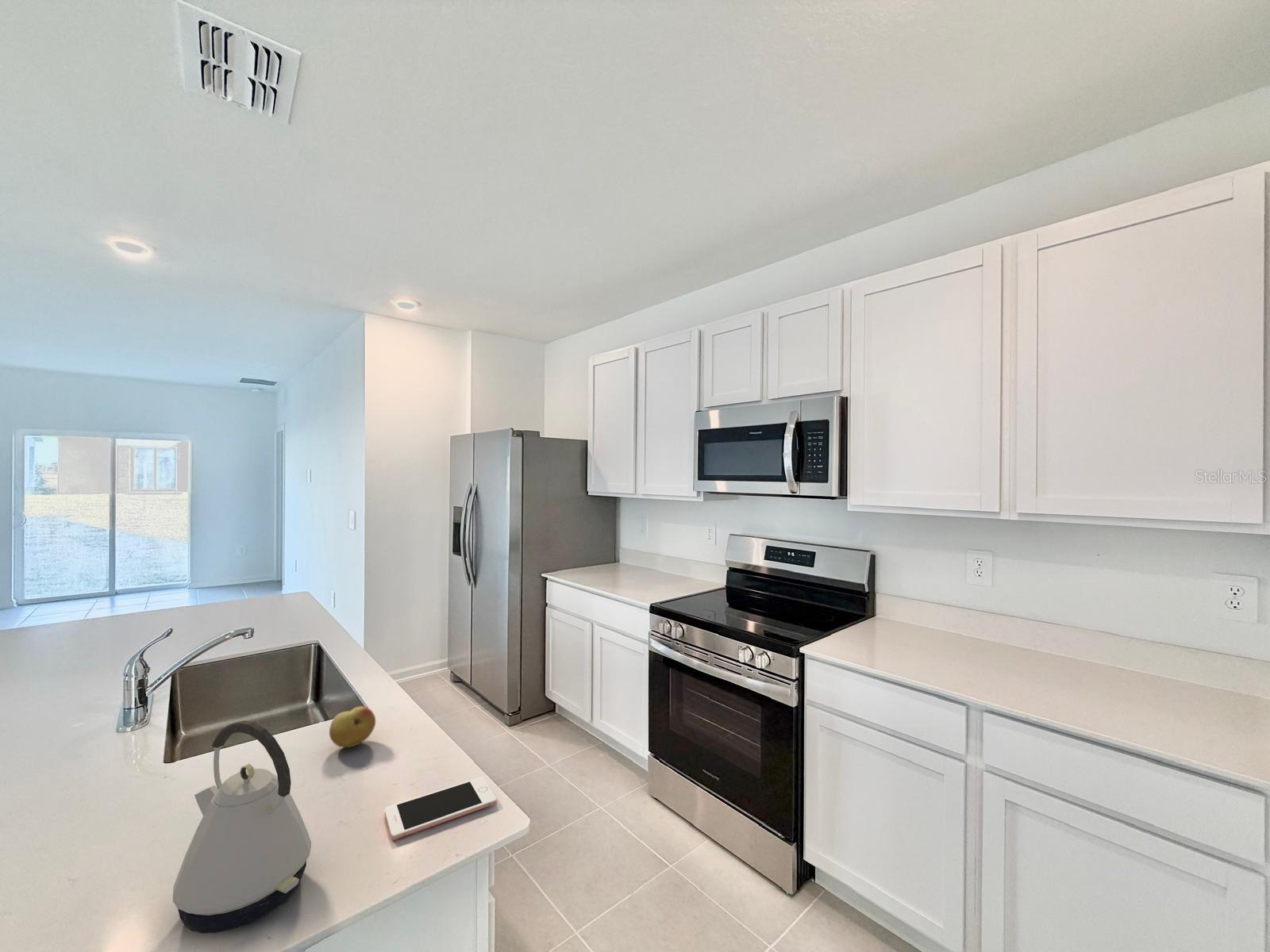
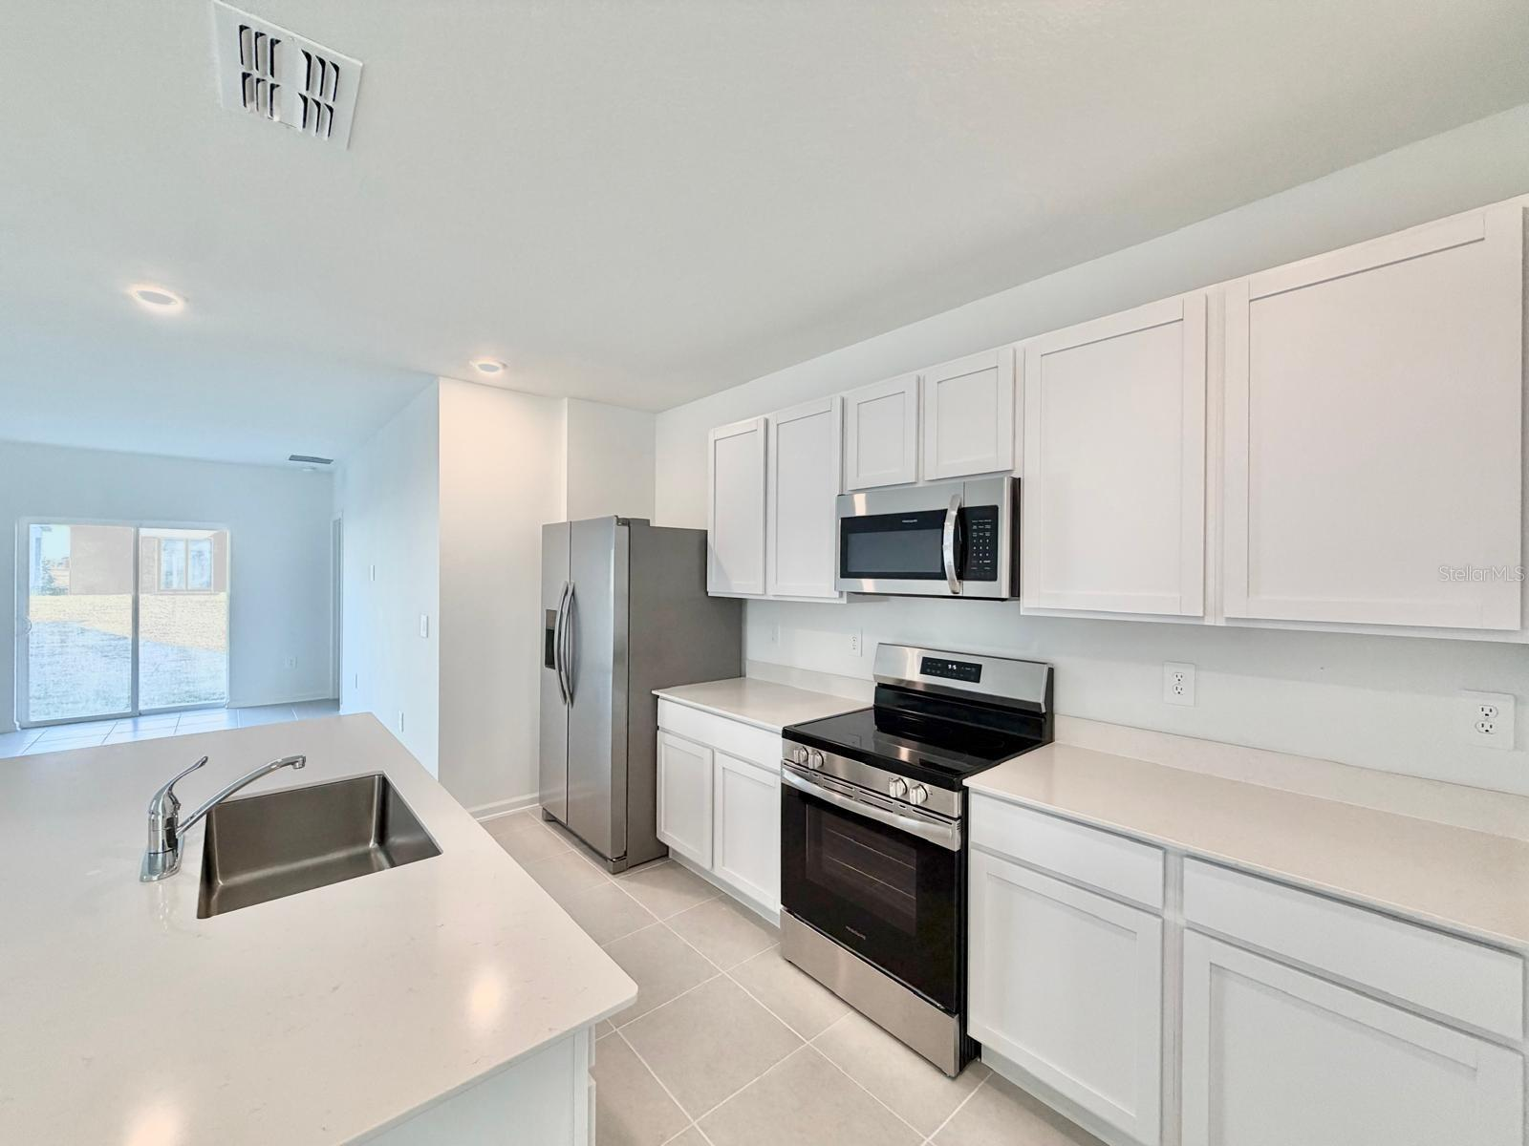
- kettle [172,720,312,934]
- cell phone [384,776,498,841]
- fruit [329,705,376,748]
